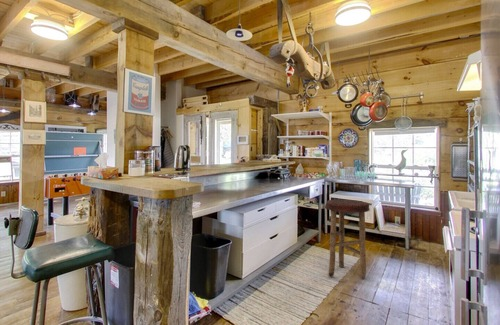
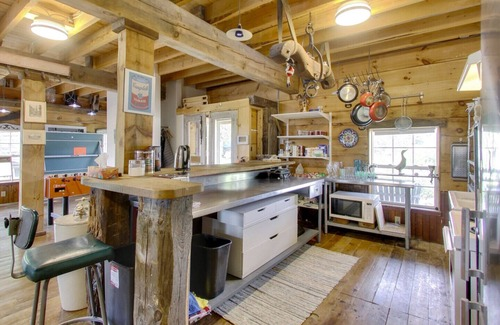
- stool [324,198,371,279]
